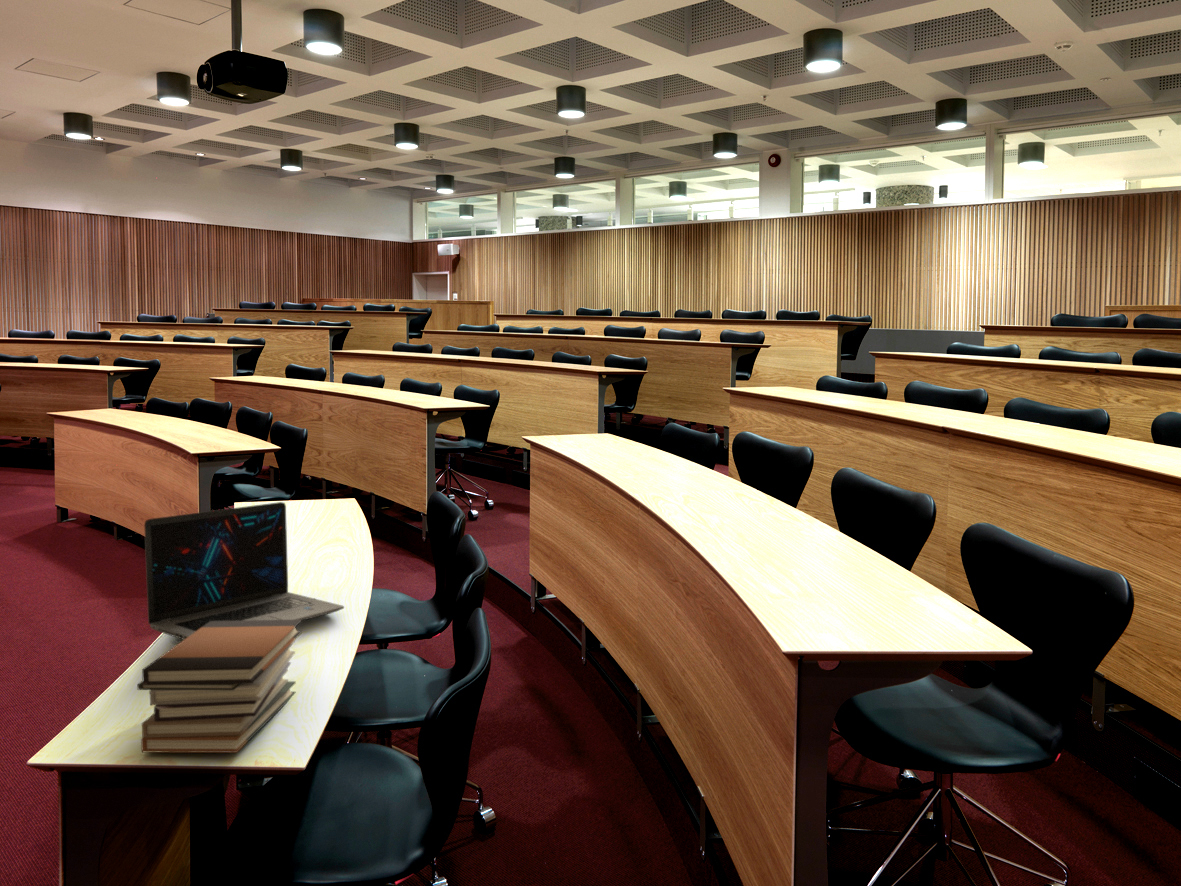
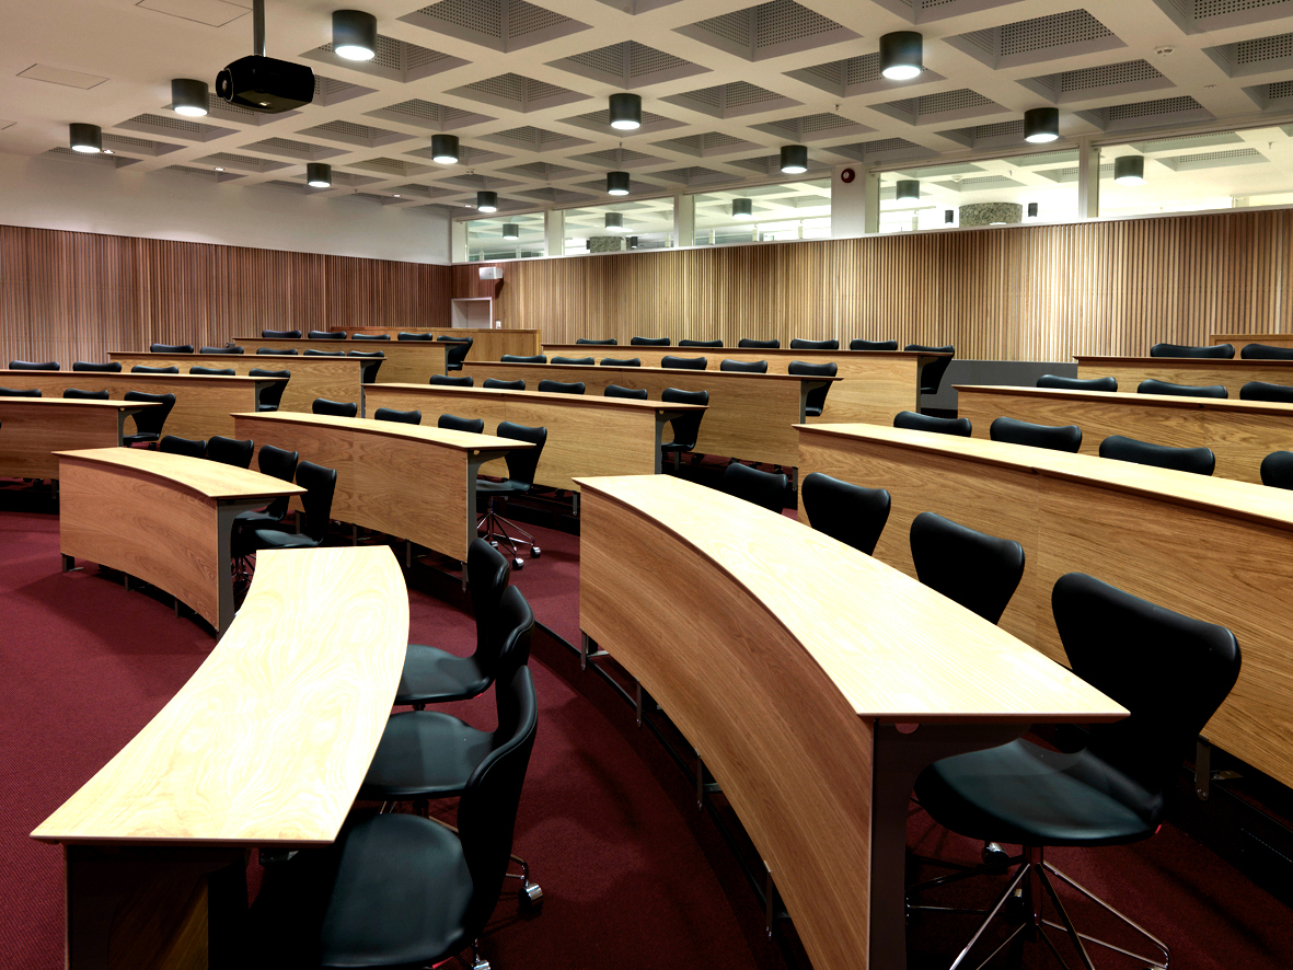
- laptop [143,501,345,641]
- book stack [136,620,303,754]
